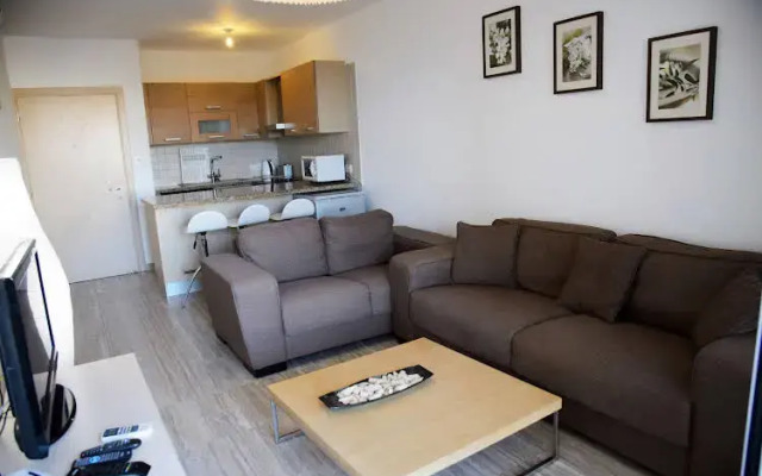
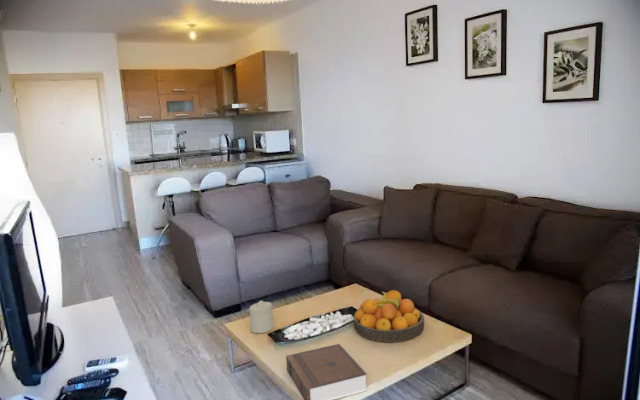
+ candle [249,300,275,334]
+ fruit bowl [353,289,425,343]
+ book [285,343,368,400]
